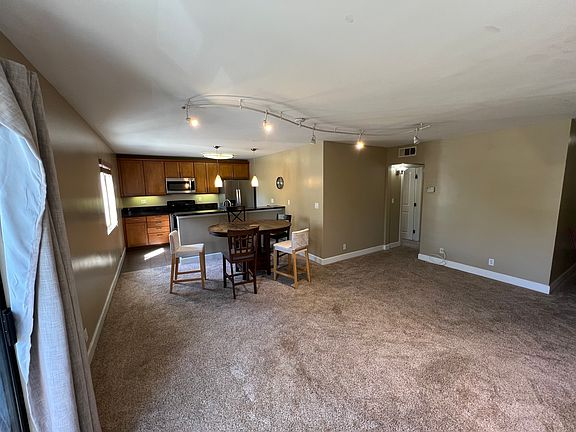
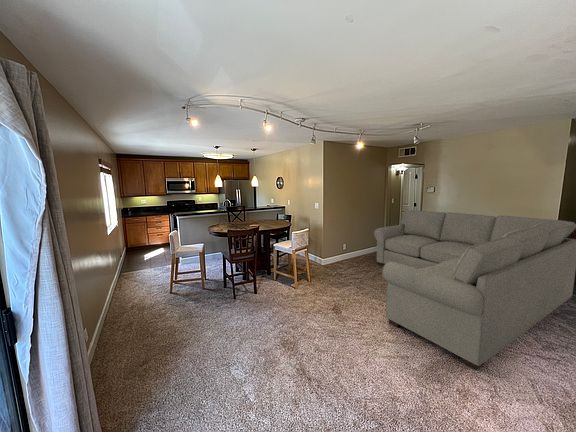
+ sofa [373,209,576,371]
